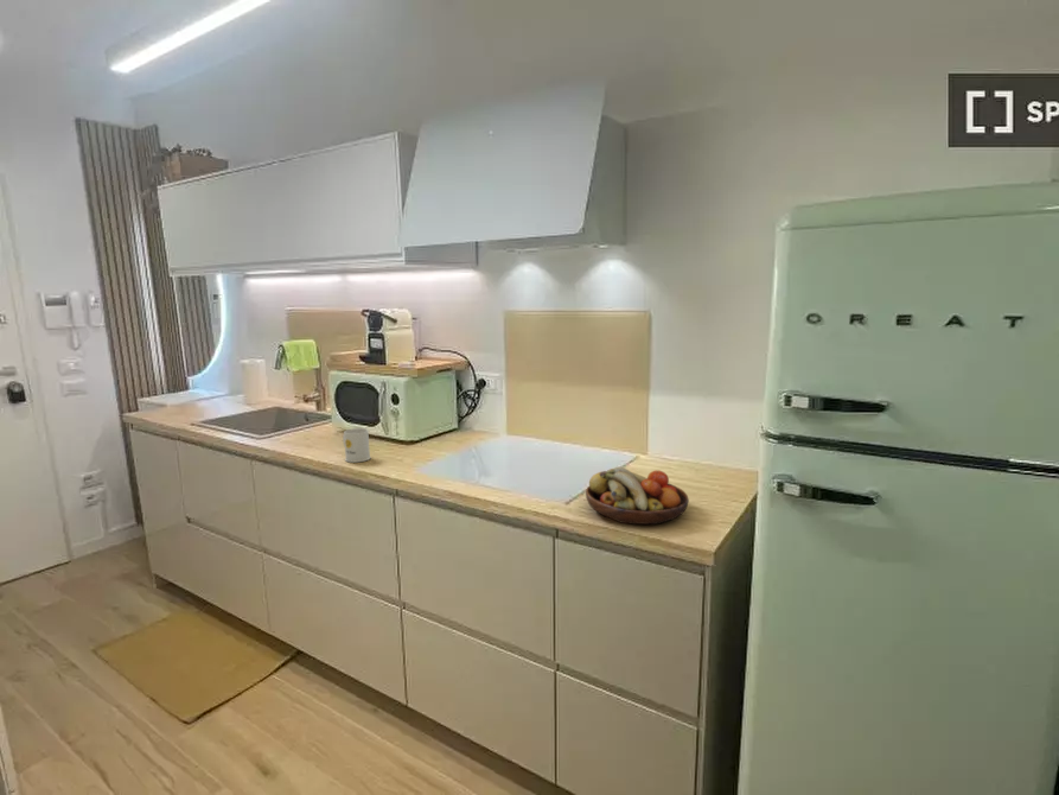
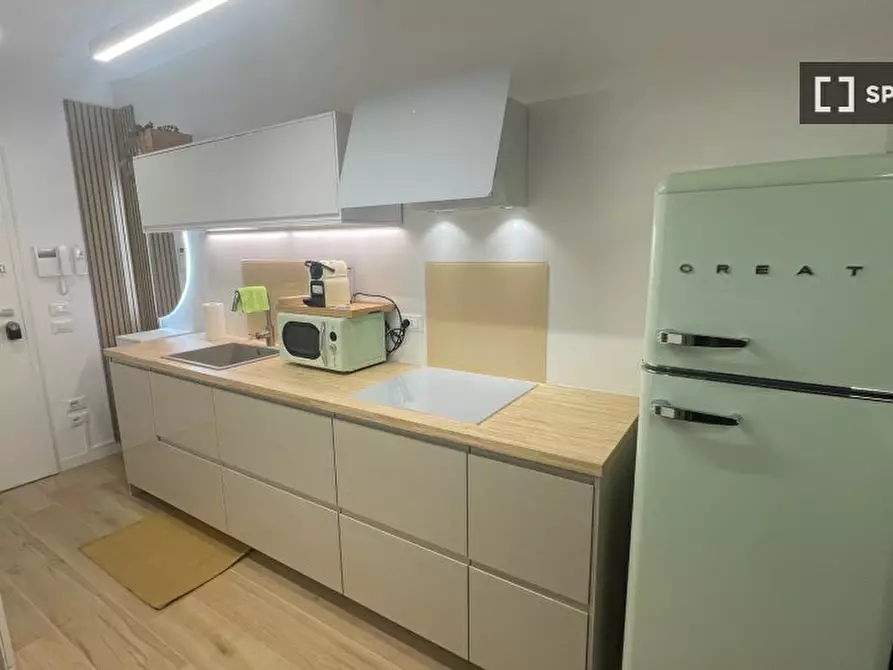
- mug [342,427,371,464]
- fruit bowl [585,466,690,526]
